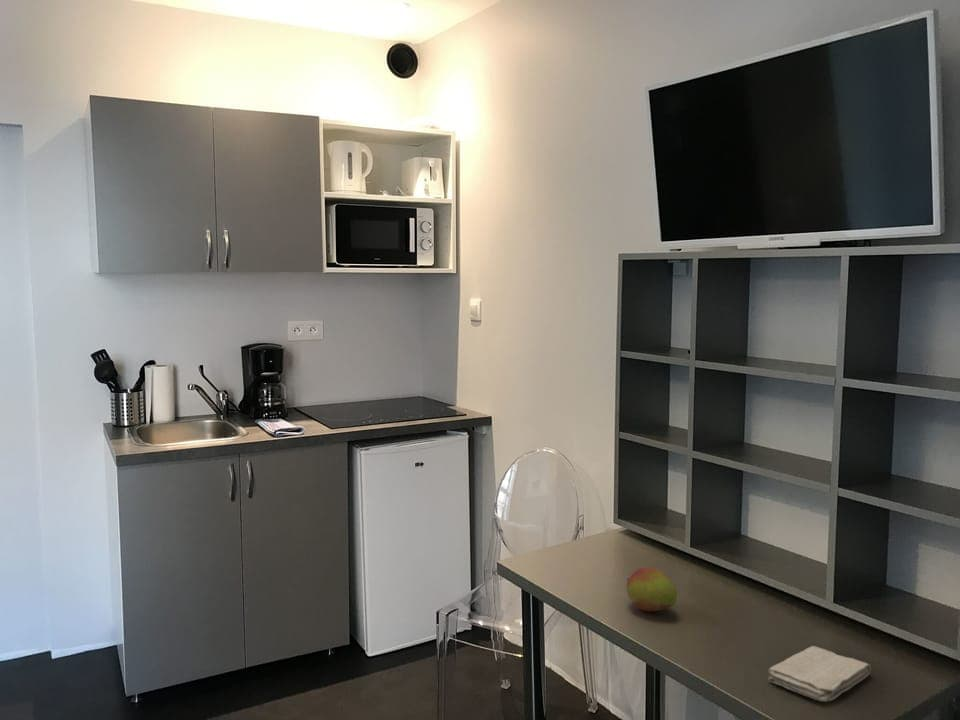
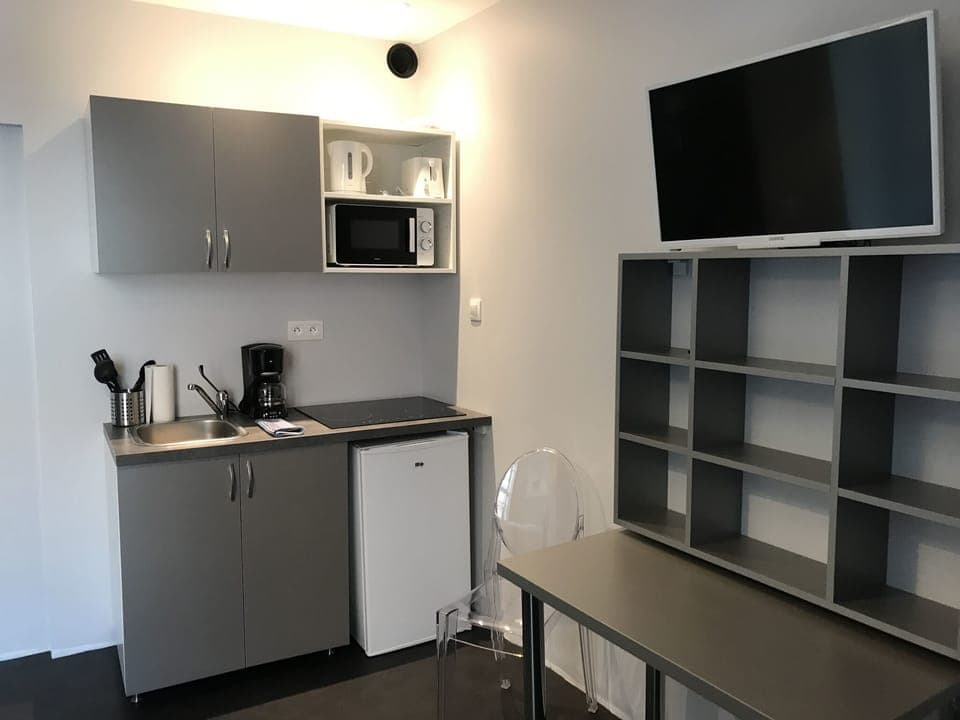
- washcloth [767,645,872,703]
- fruit [626,566,678,612]
